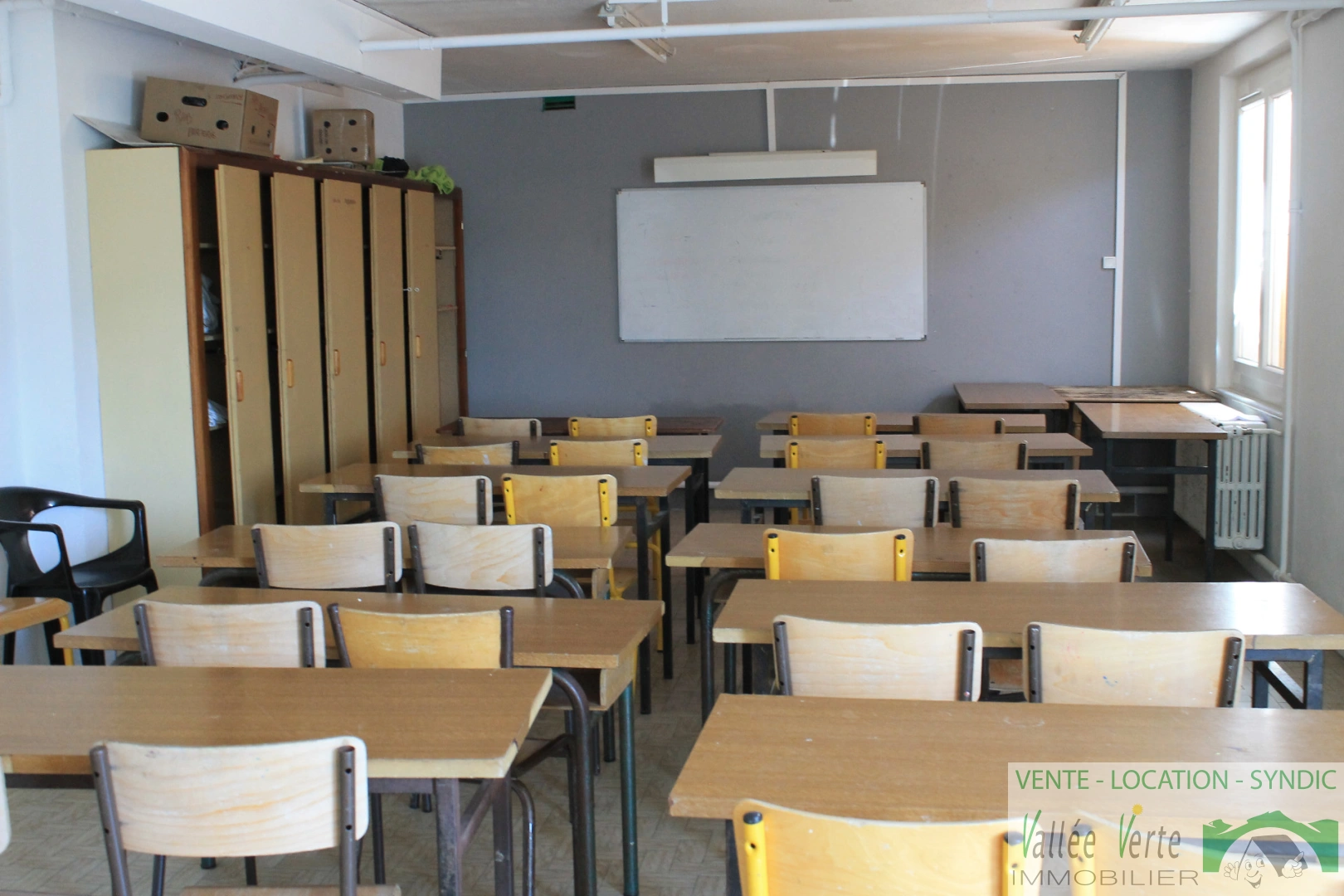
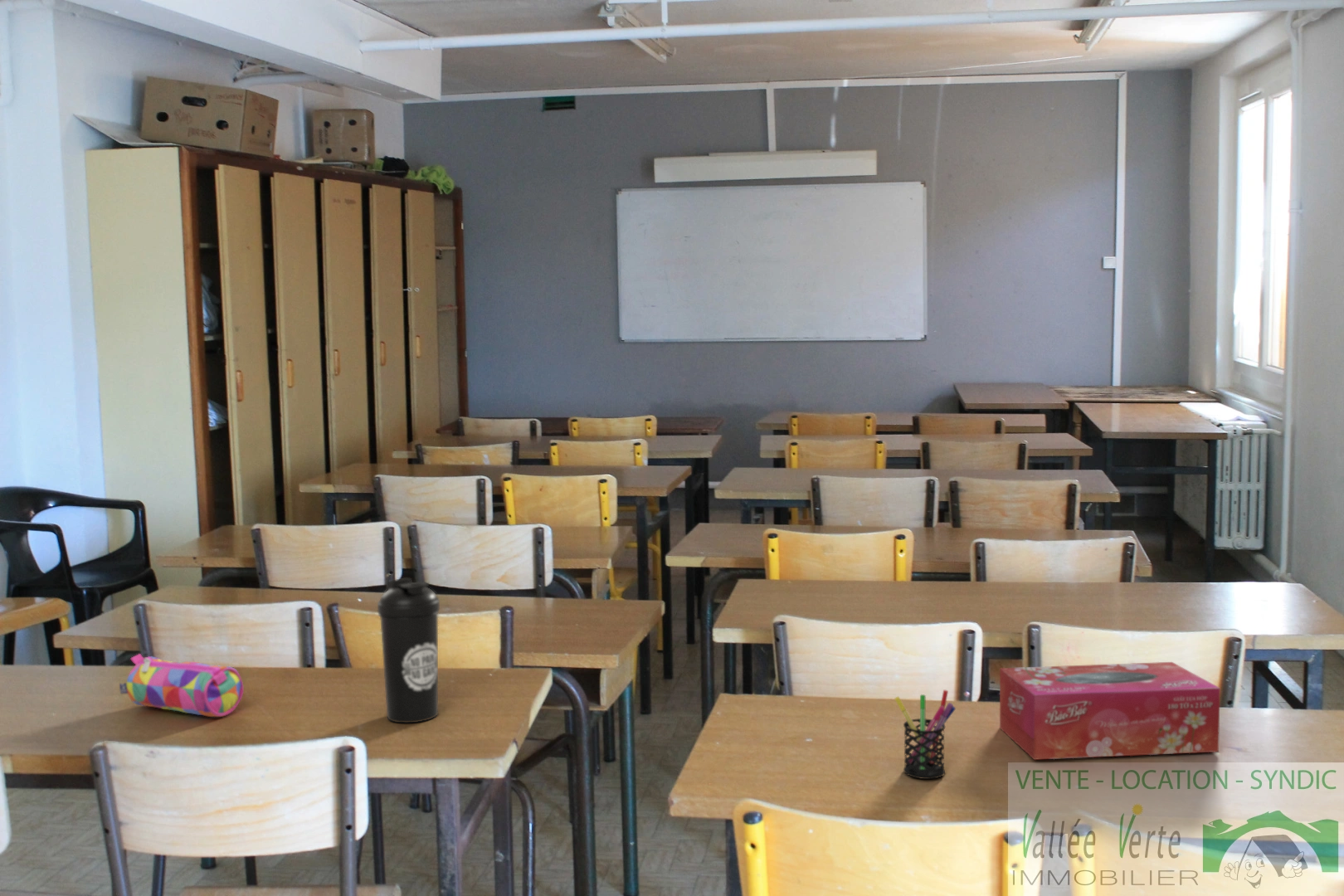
+ pencil case [119,653,244,718]
+ water bottle [377,577,441,723]
+ tissue box [999,661,1221,761]
+ pen holder [894,689,957,780]
